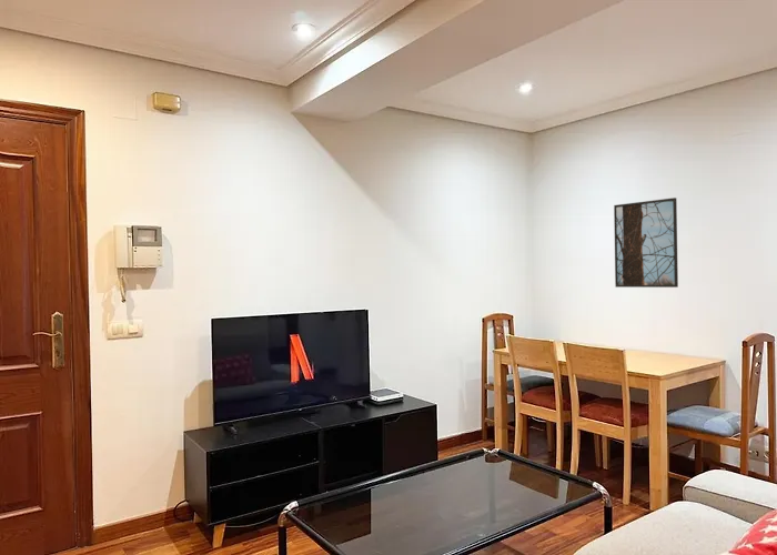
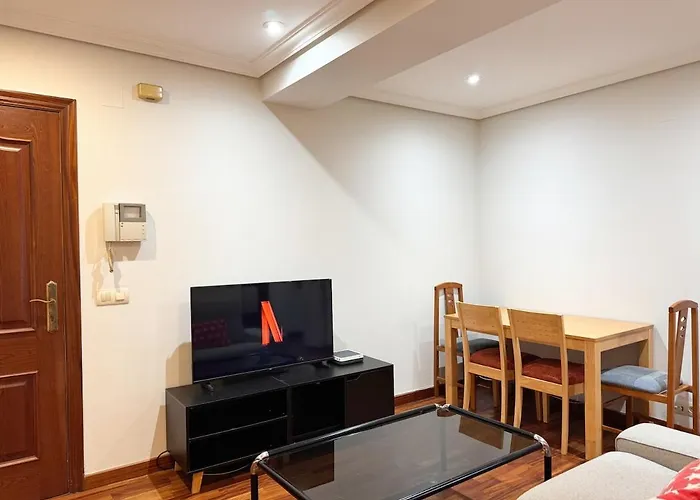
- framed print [613,196,679,289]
